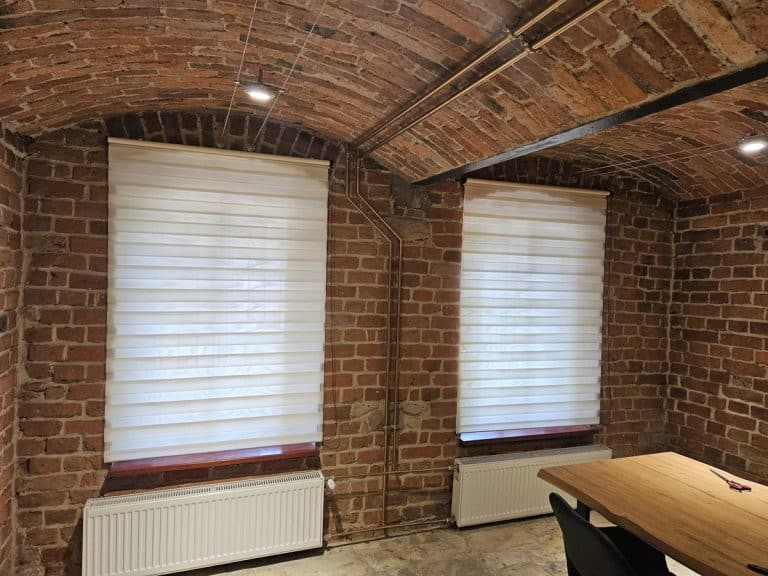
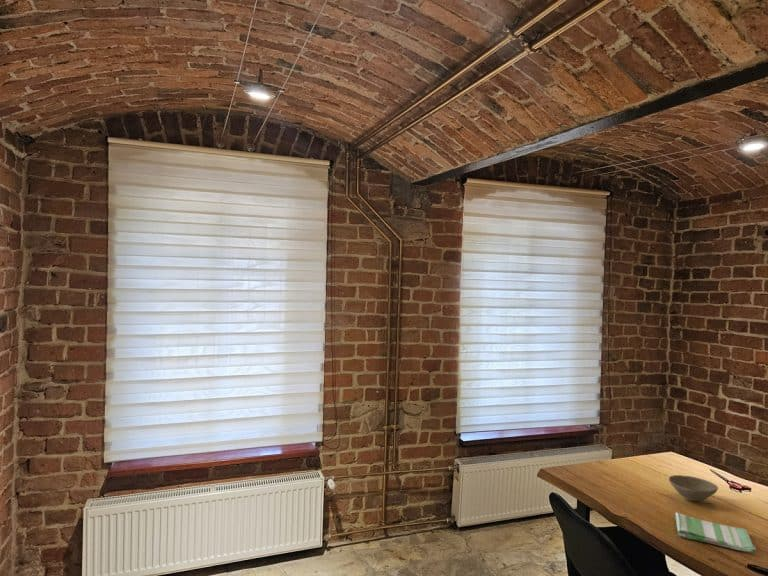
+ dish towel [674,511,757,554]
+ bowl [668,474,719,502]
